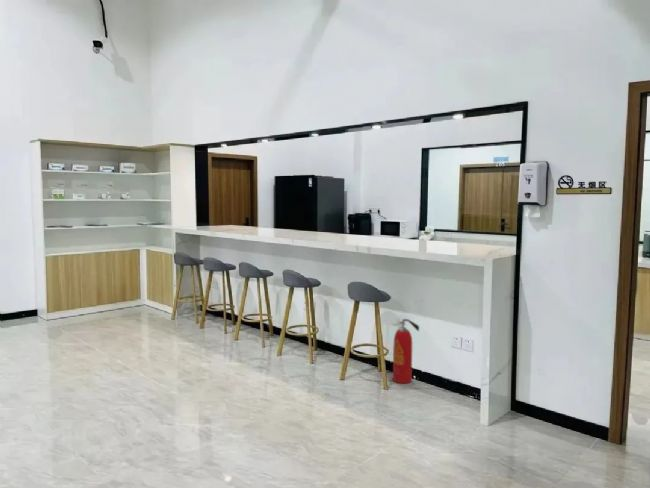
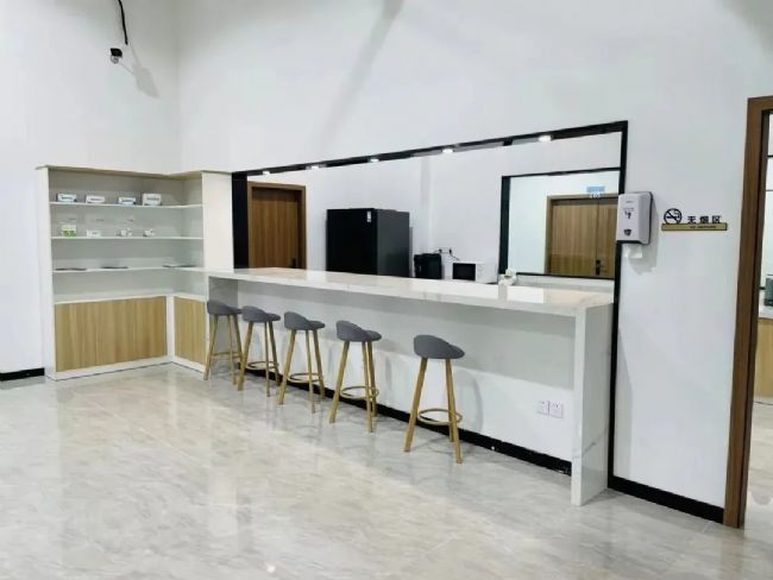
- fire extinguisher [391,318,420,385]
